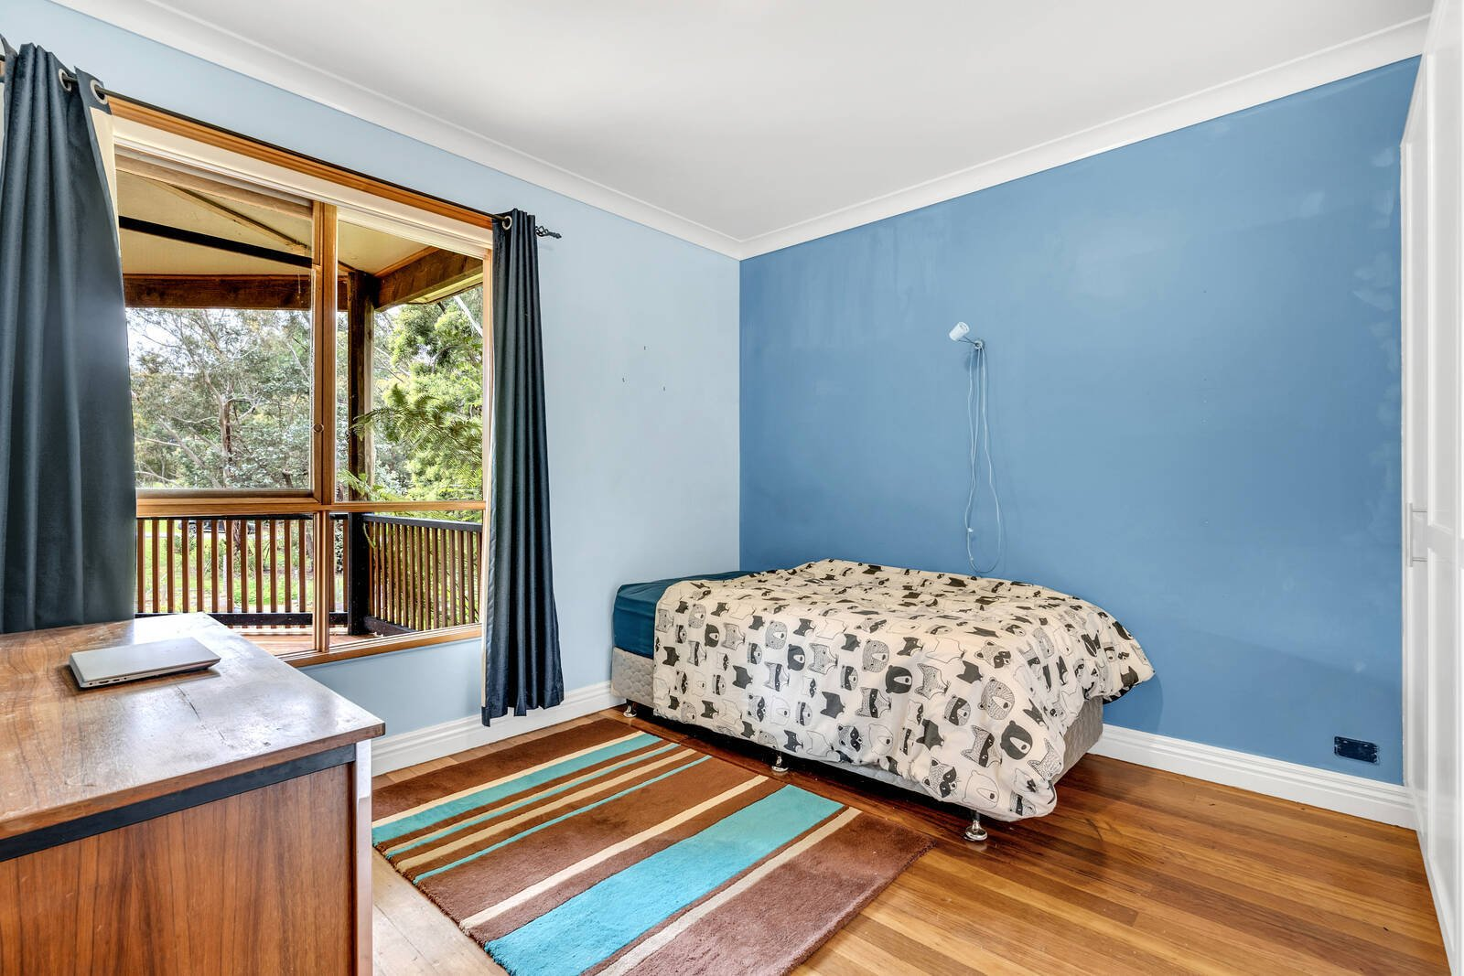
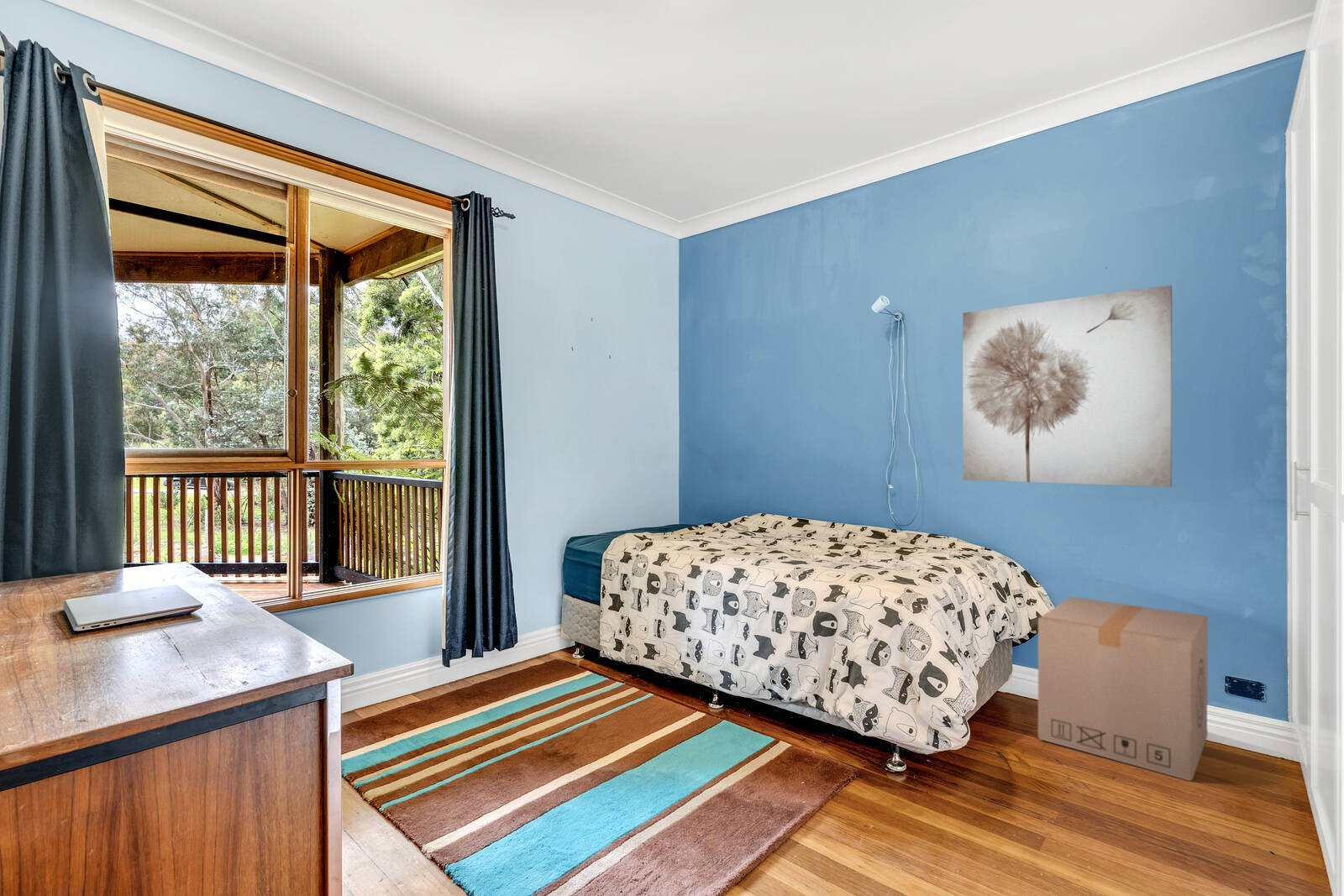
+ cardboard box [1037,596,1209,782]
+ wall art [962,285,1173,488]
